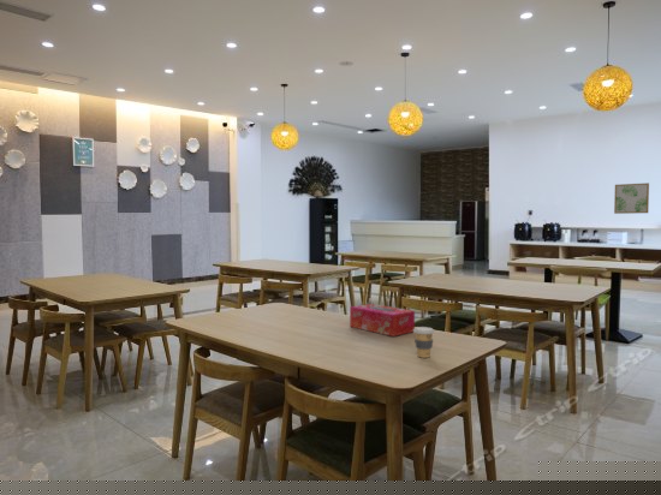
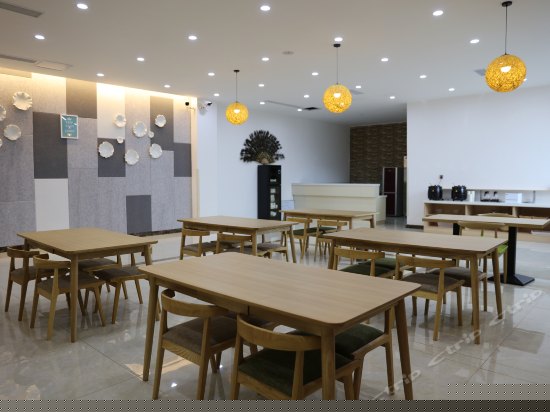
- coffee cup [412,326,435,359]
- tissue box [349,303,416,338]
- wall art [613,181,650,215]
